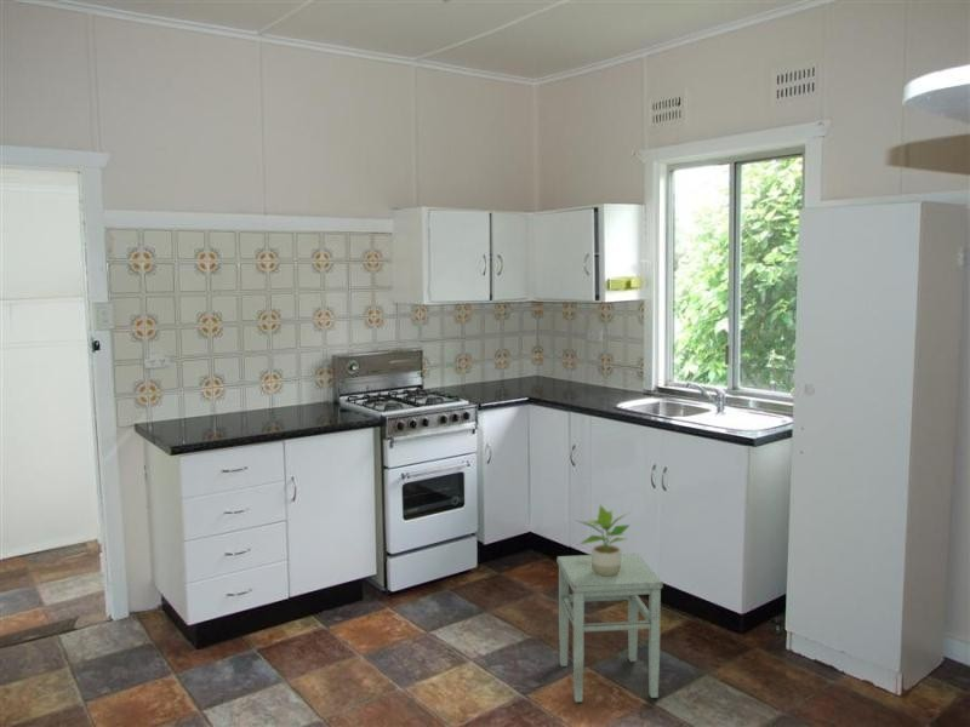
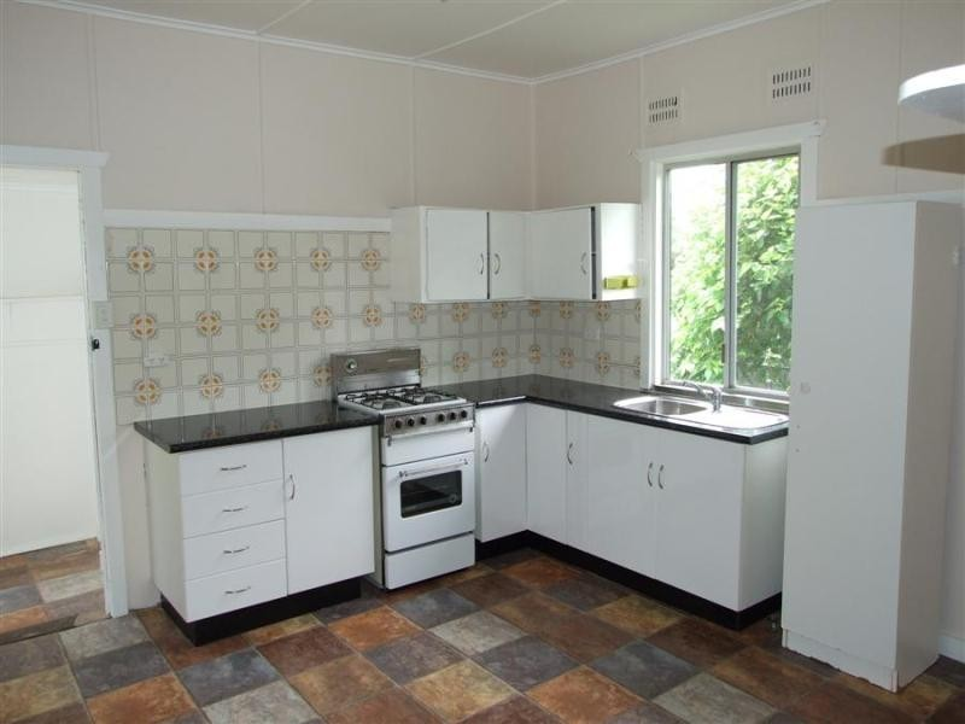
- stool [555,553,664,703]
- potted plant [574,504,632,577]
